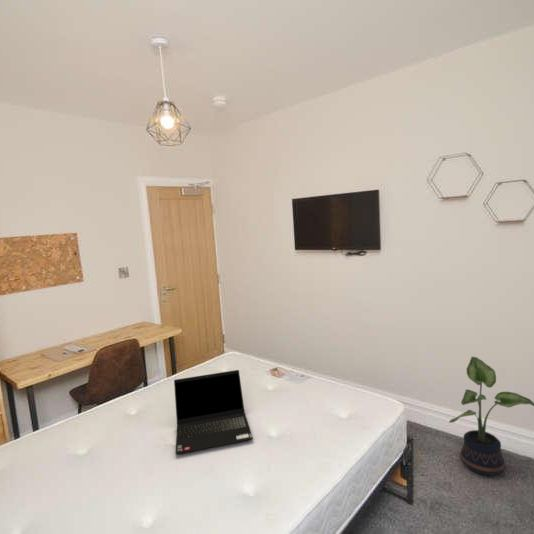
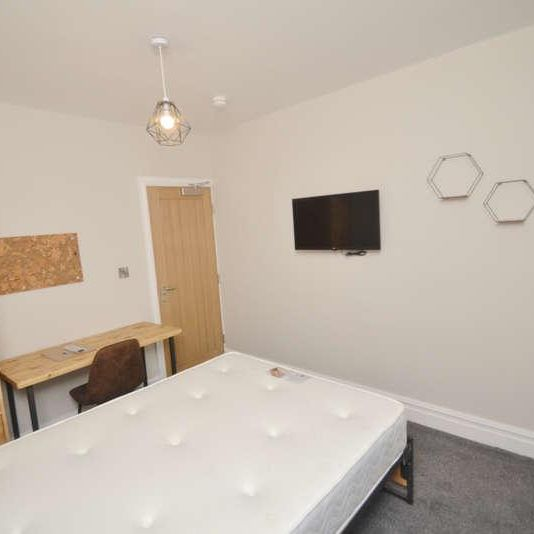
- laptop computer [173,369,254,455]
- potted plant [448,356,534,477]
